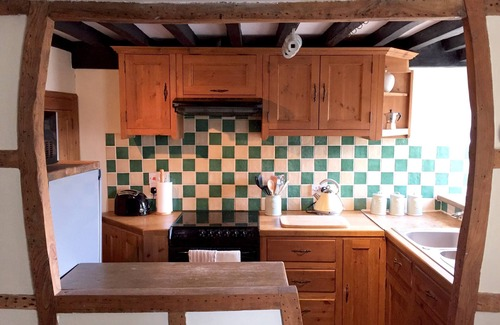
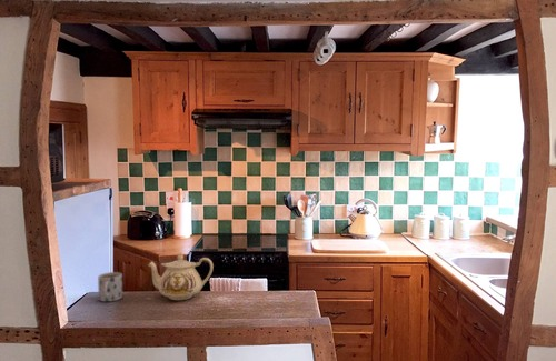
+ teapot [147,252,215,301]
+ mug [97,271,123,303]
